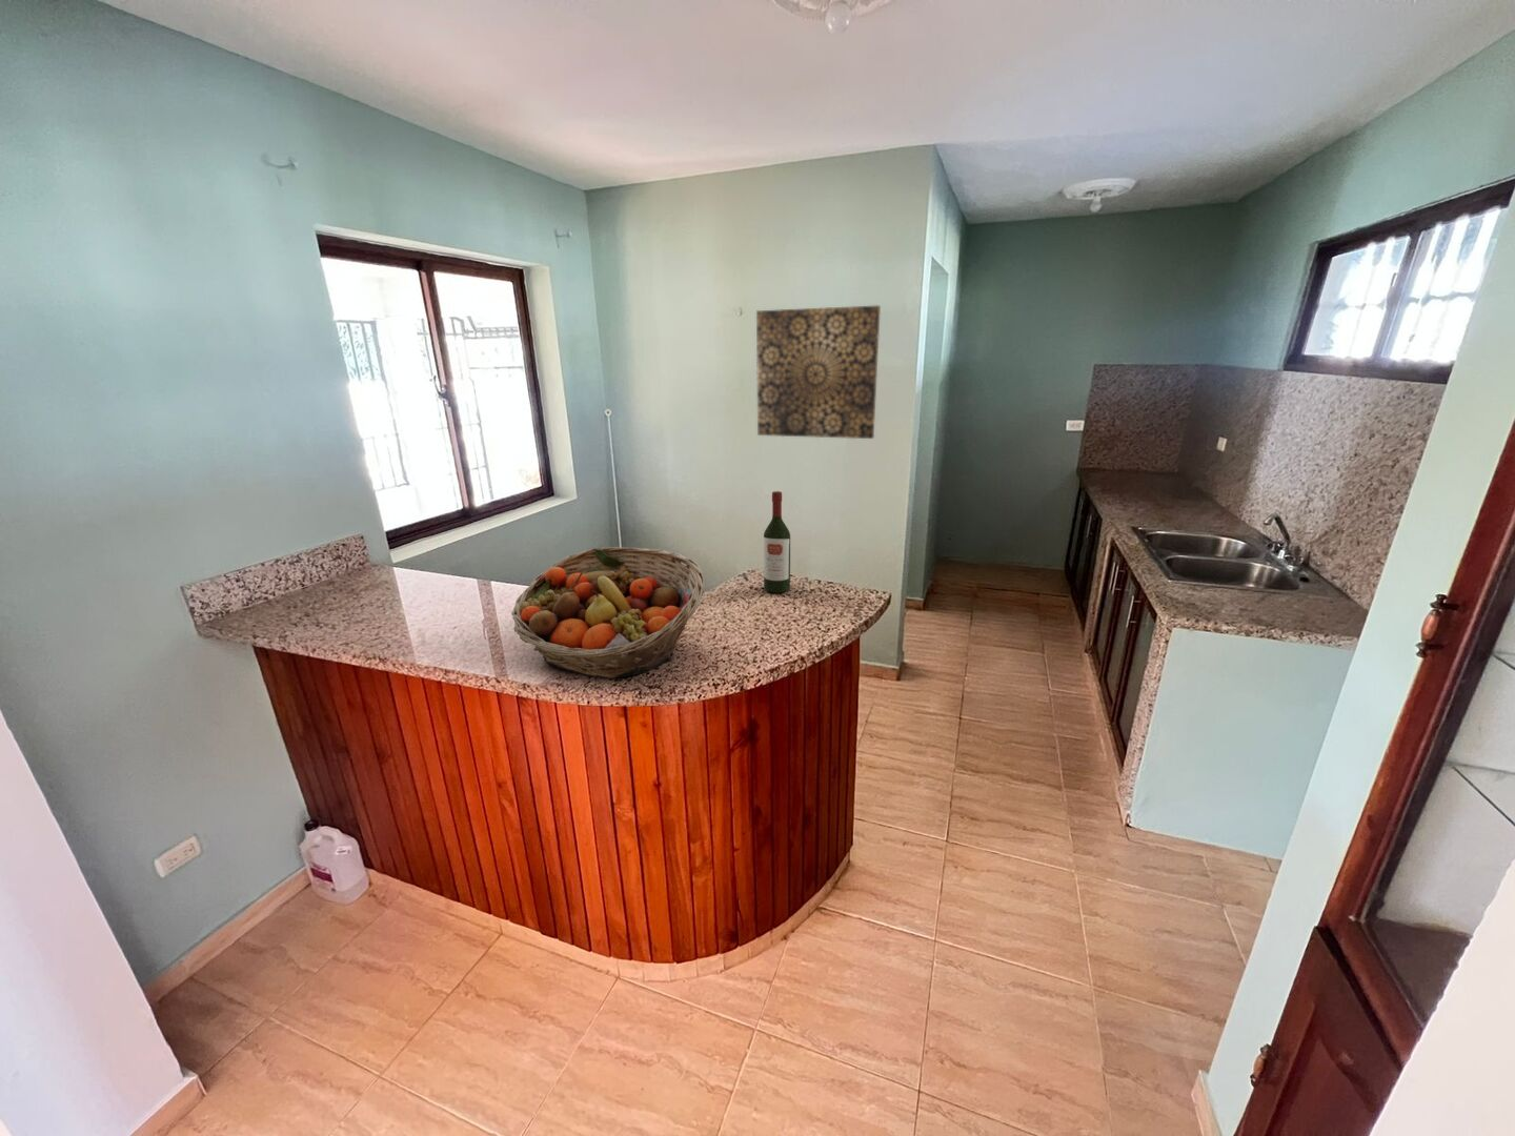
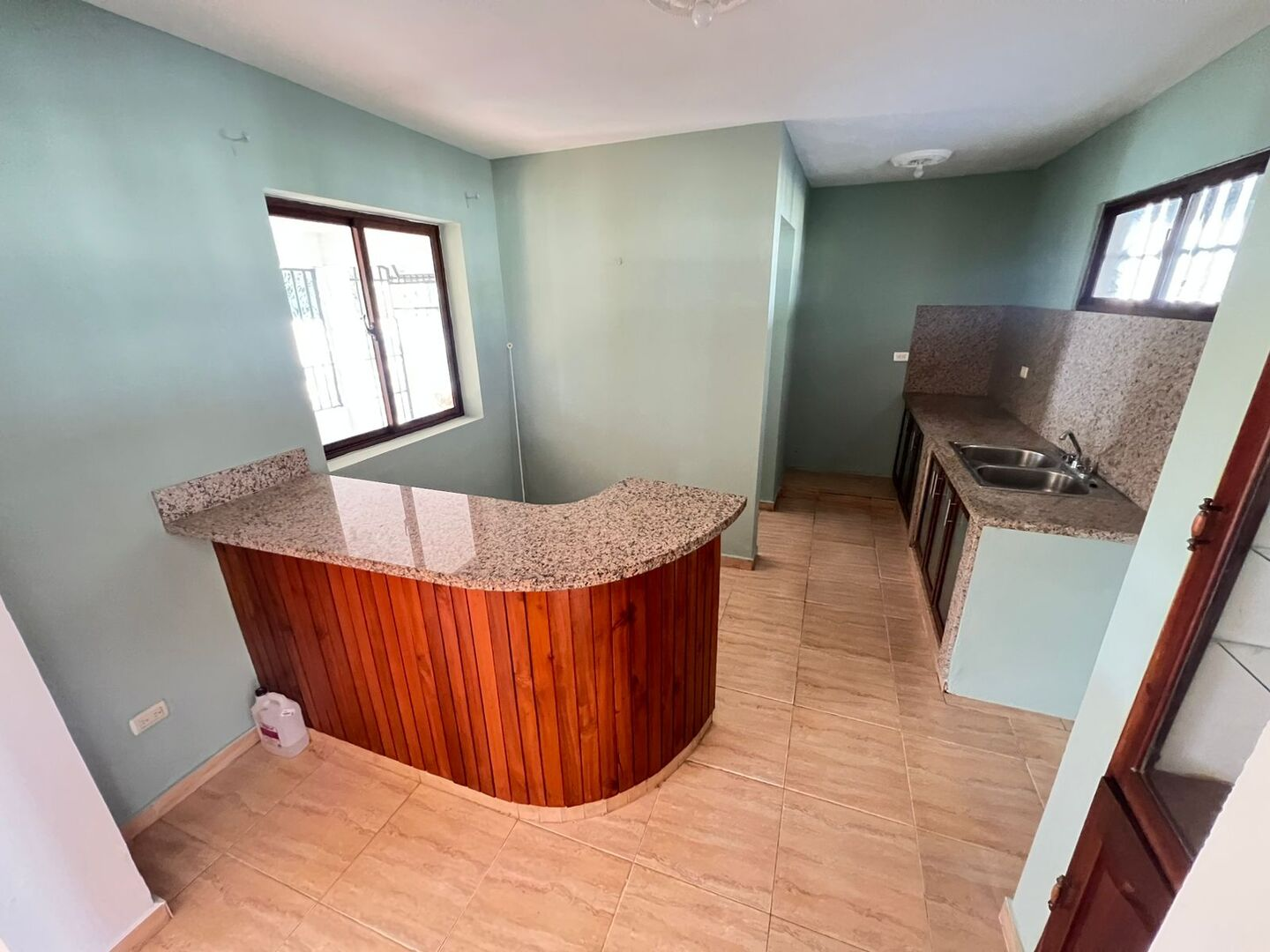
- wall art [755,304,882,439]
- wine bottle [762,490,791,594]
- fruit basket [511,545,706,679]
